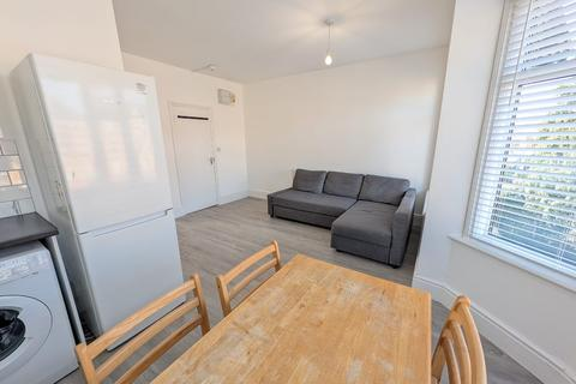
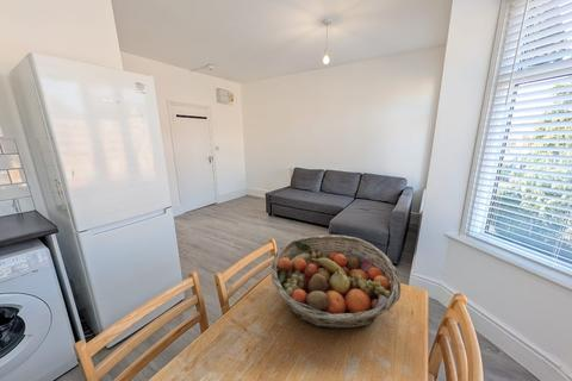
+ fruit basket [269,233,402,330]
